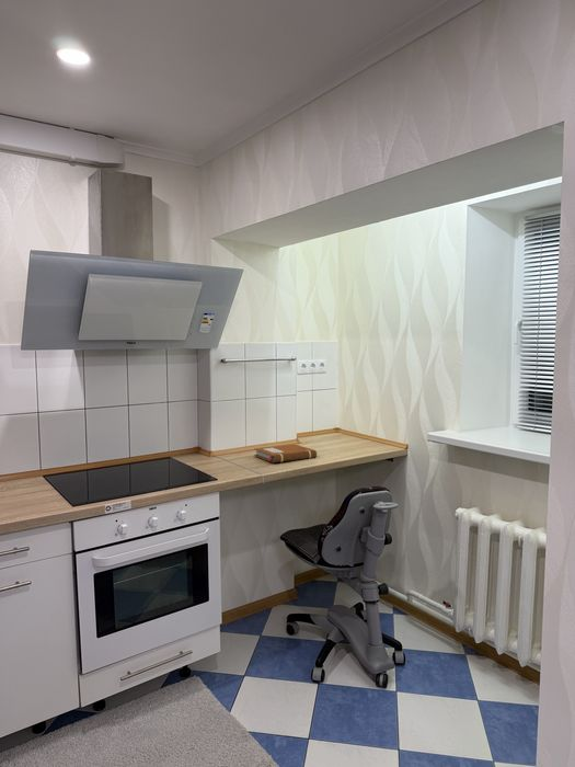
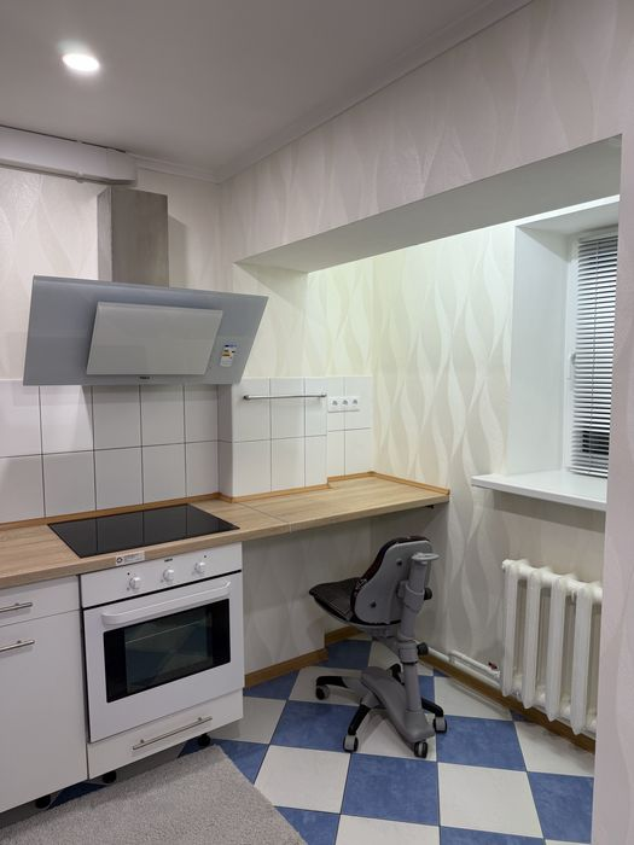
- notebook [253,444,318,463]
